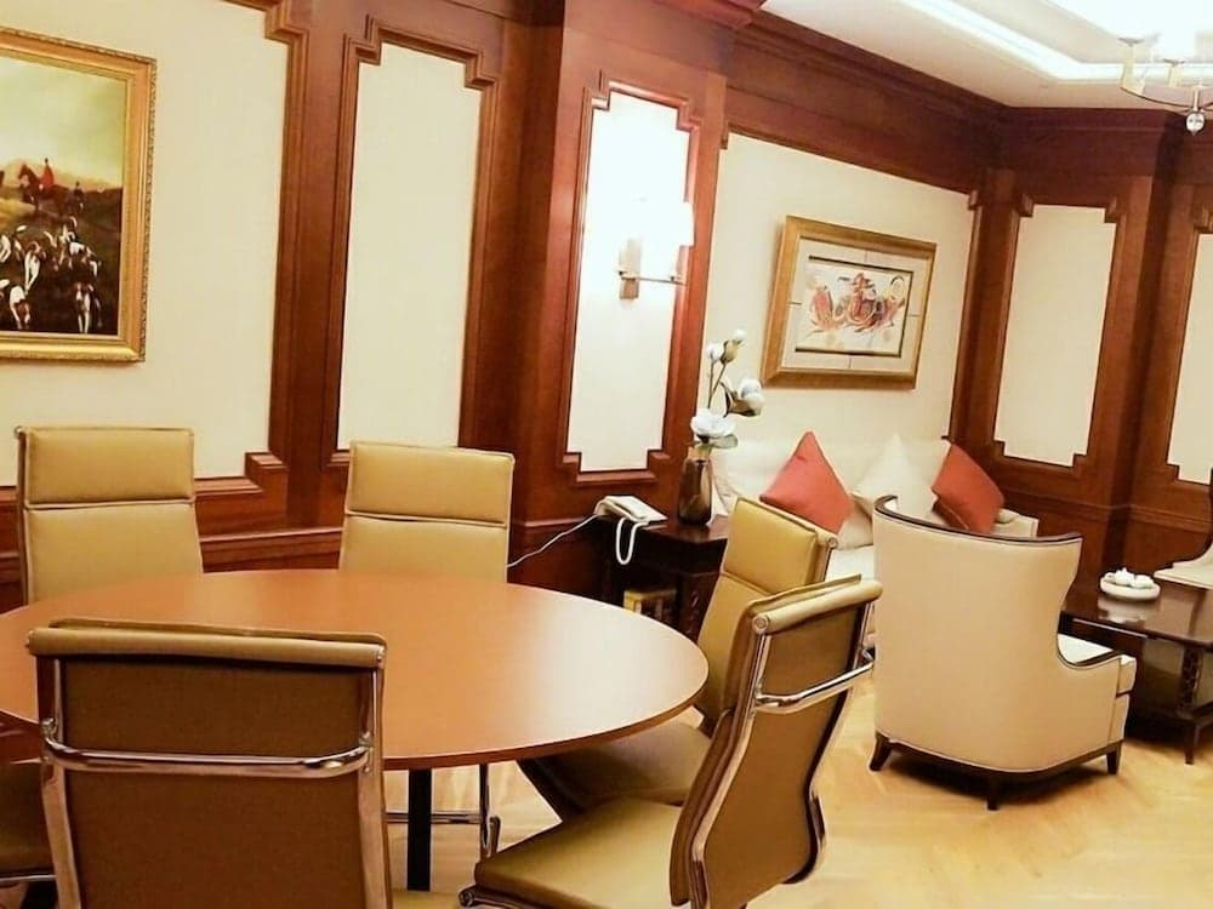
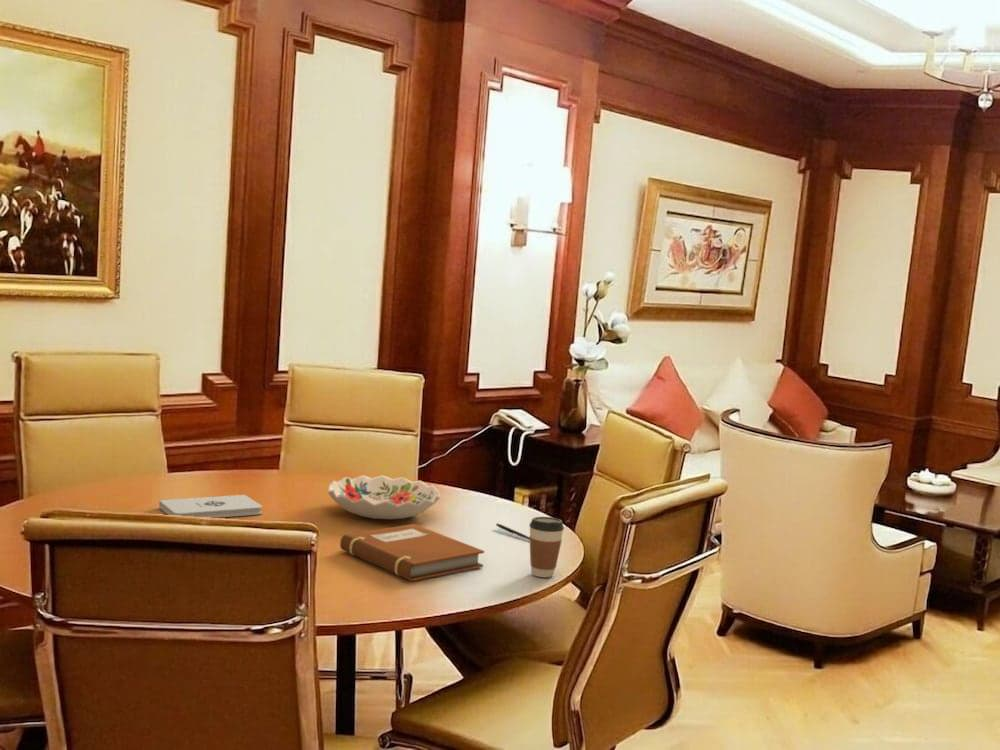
+ notebook [339,523,485,582]
+ decorative bowl [327,474,441,520]
+ pen [495,522,530,541]
+ notepad [158,494,263,519]
+ coffee cup [528,516,565,578]
